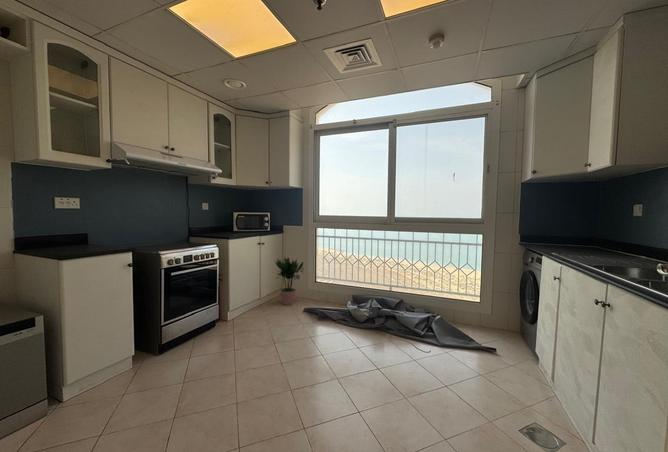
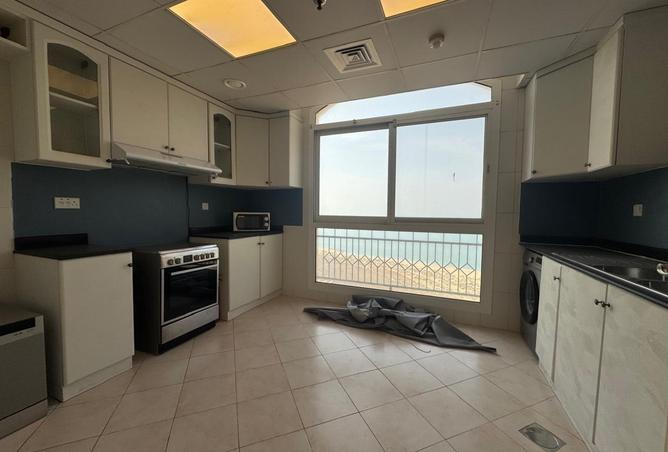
- potted plant [274,256,305,306]
